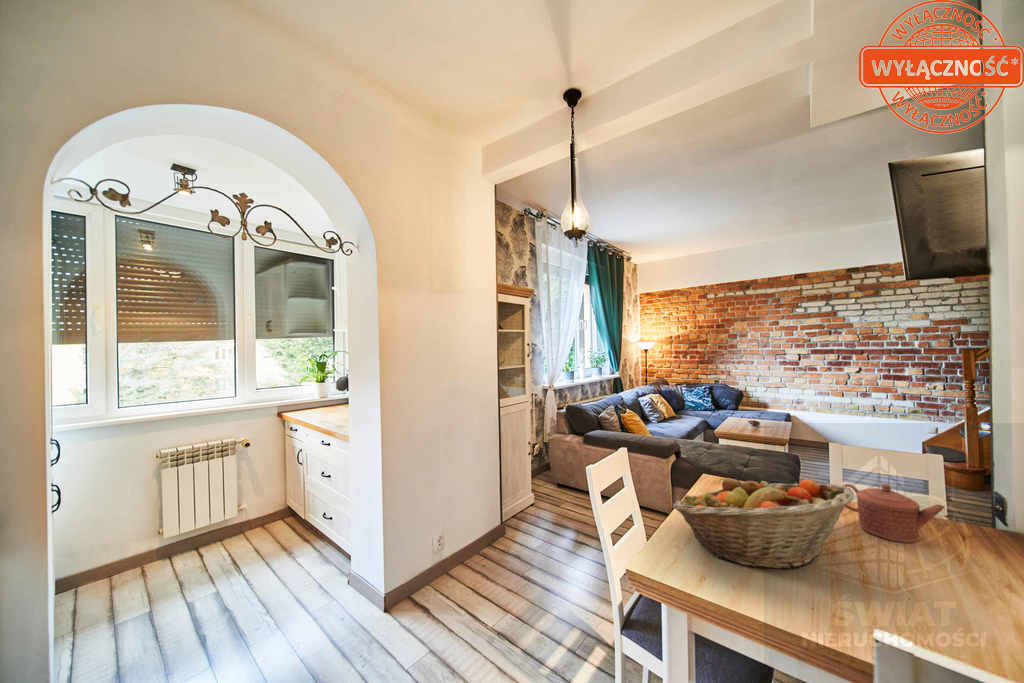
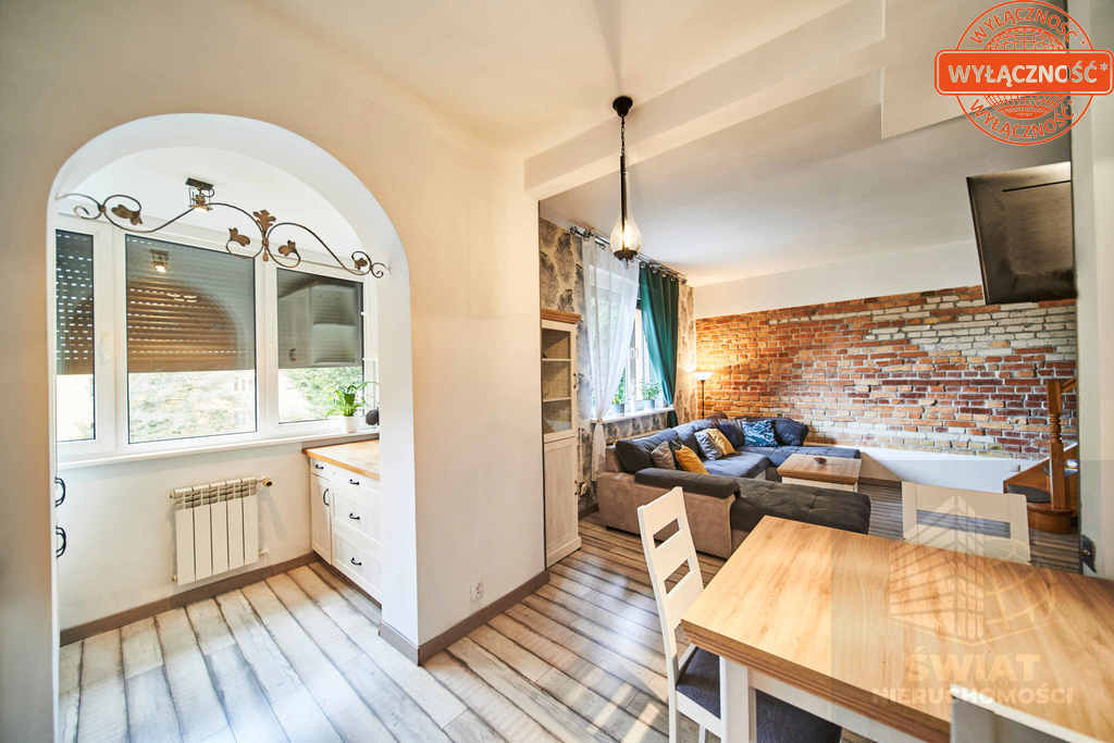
- fruit basket [671,477,855,570]
- teapot [843,483,946,544]
